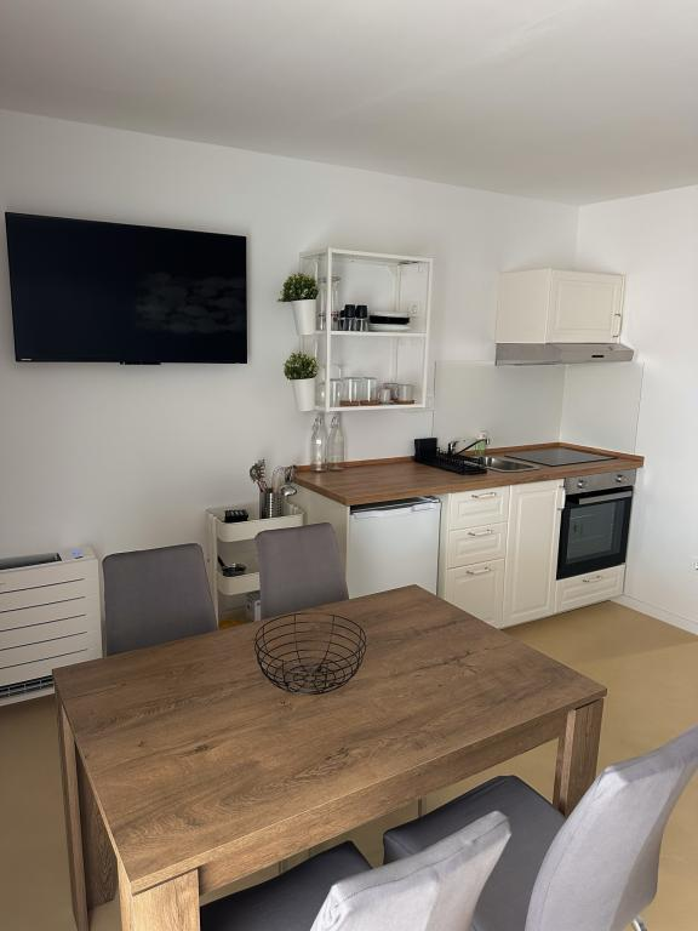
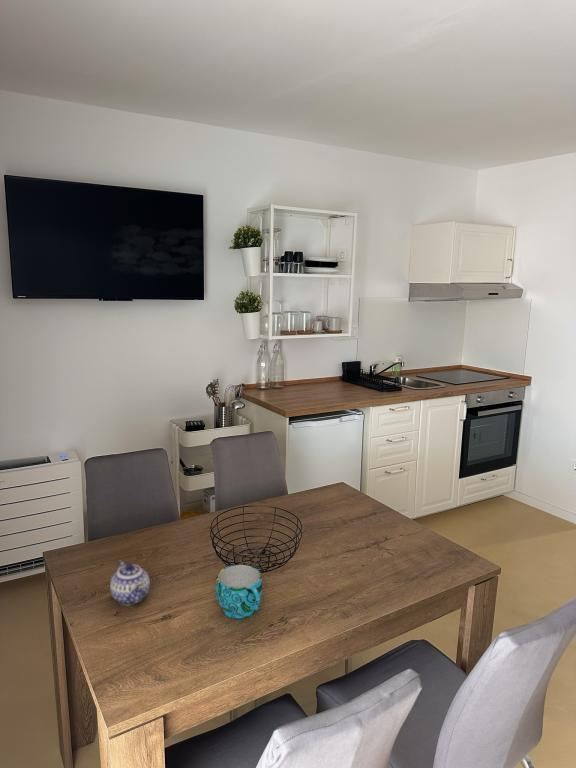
+ teapot [109,559,151,606]
+ cup [215,564,263,619]
